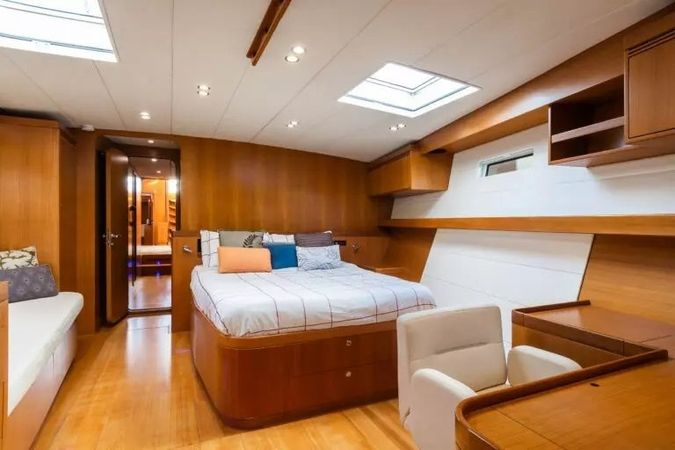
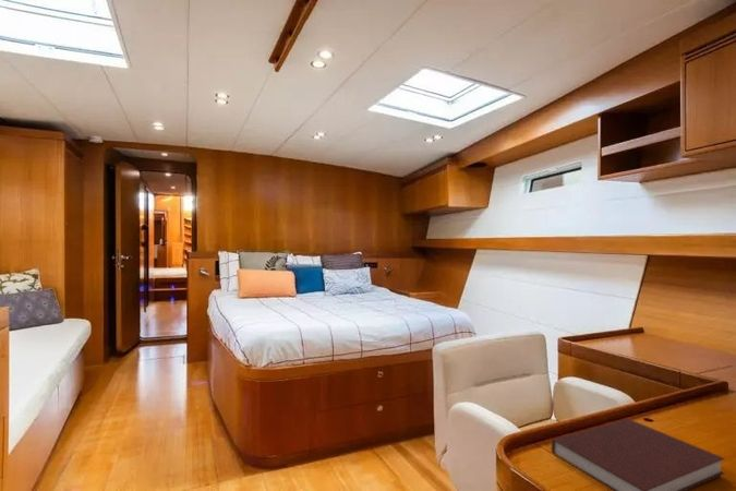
+ notebook [551,417,726,491]
